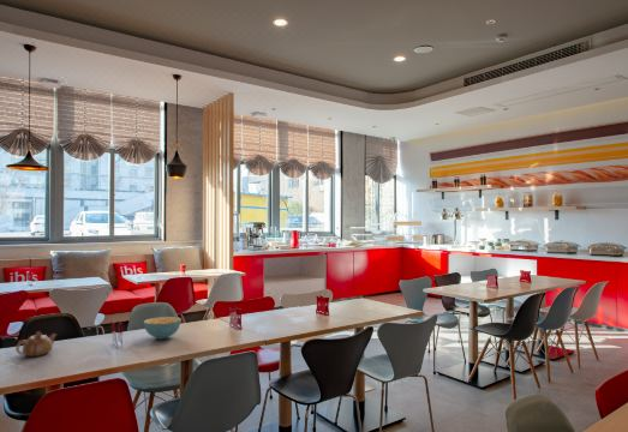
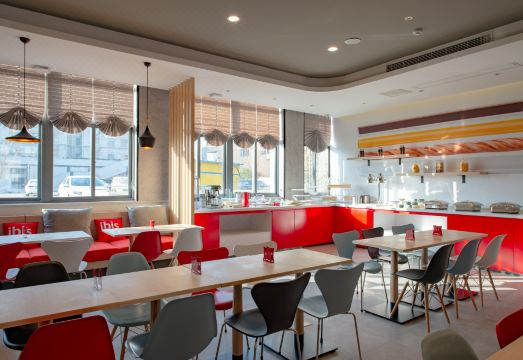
- teapot [14,330,58,358]
- cereal bowl [143,316,183,341]
